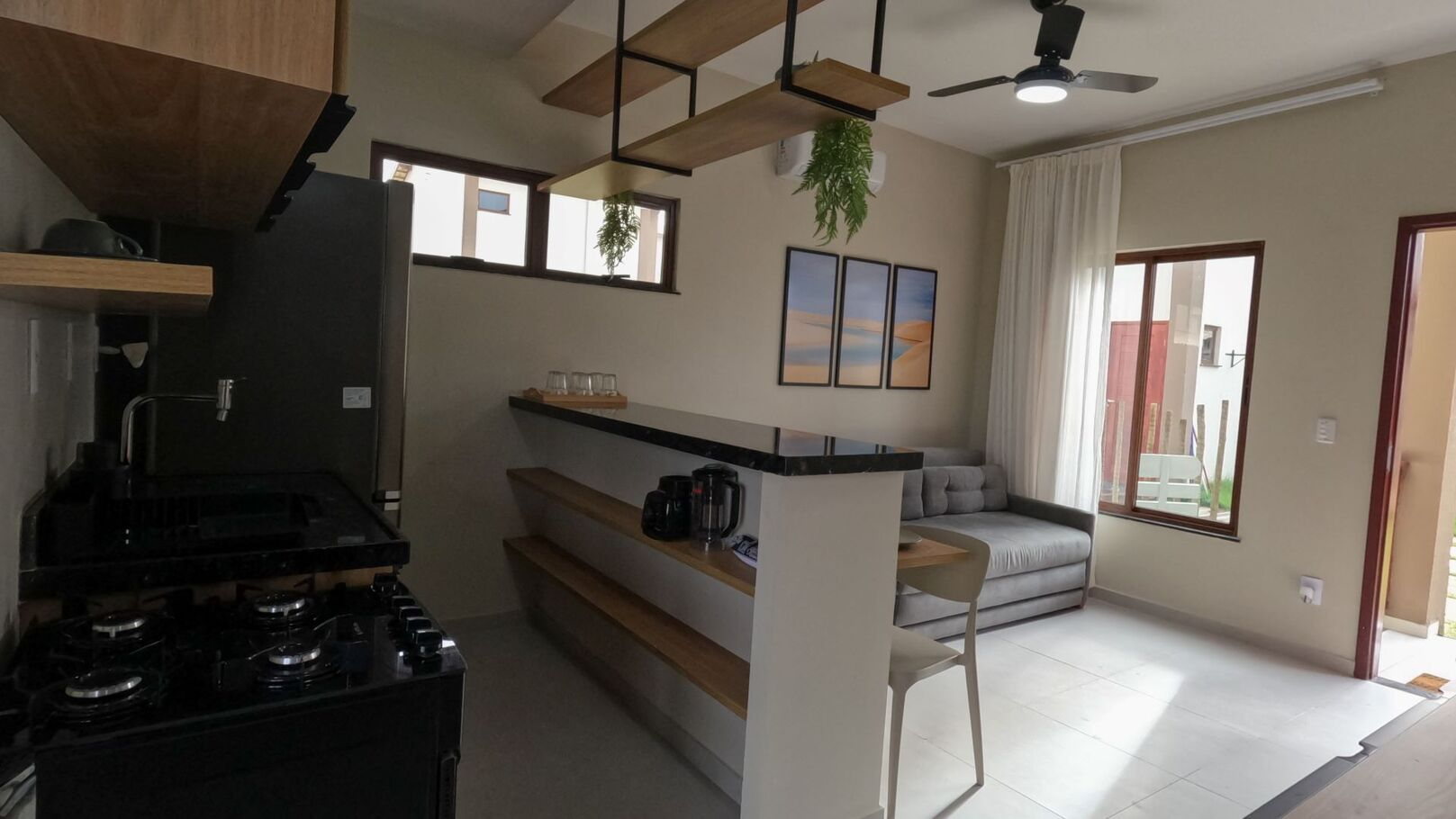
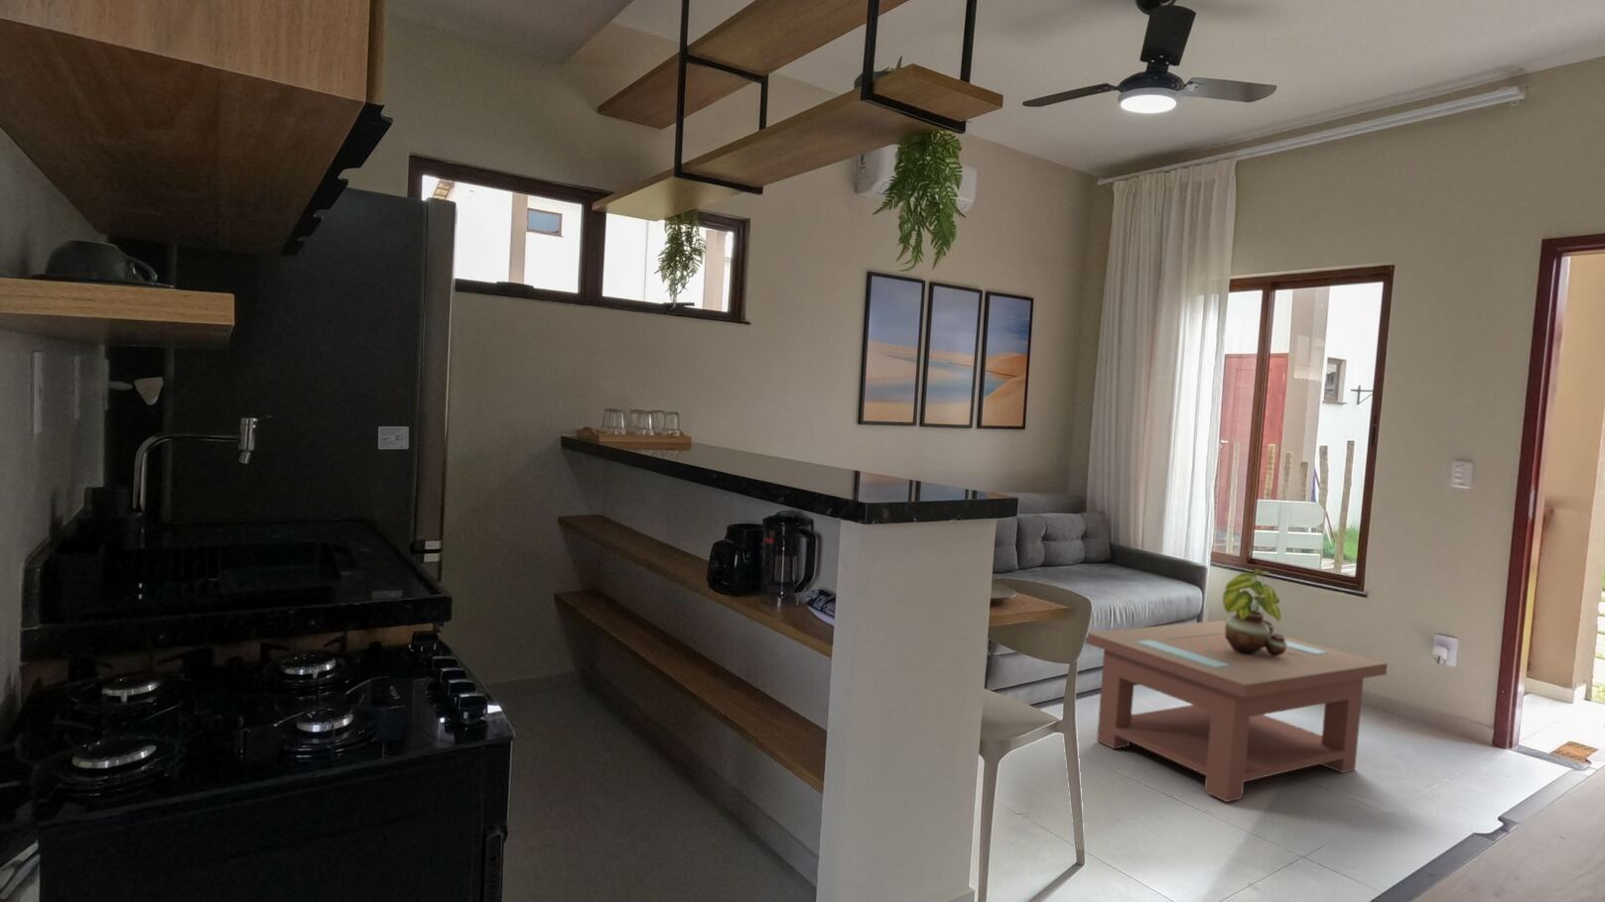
+ coffee table [1085,620,1389,803]
+ potted plant [1221,568,1288,656]
